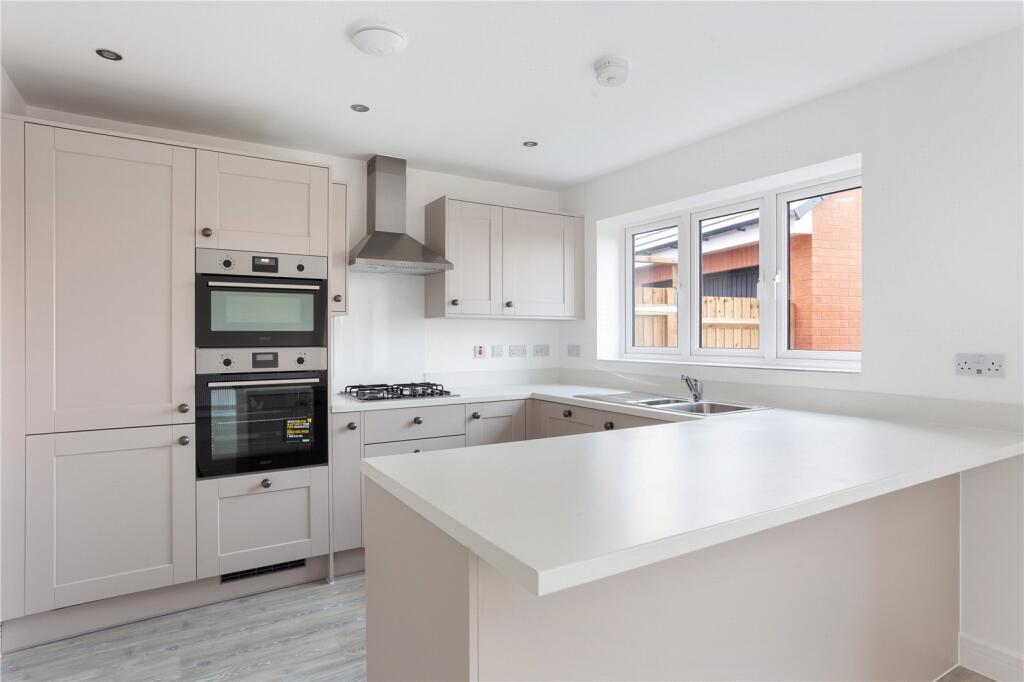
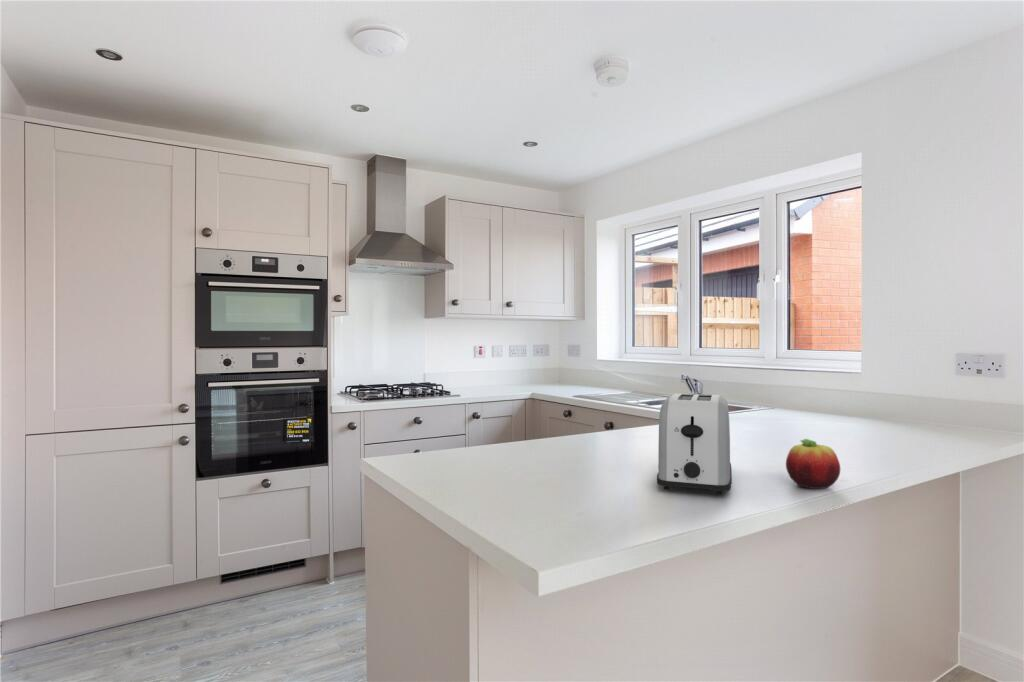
+ fruit [785,438,841,490]
+ toaster [656,392,733,496]
